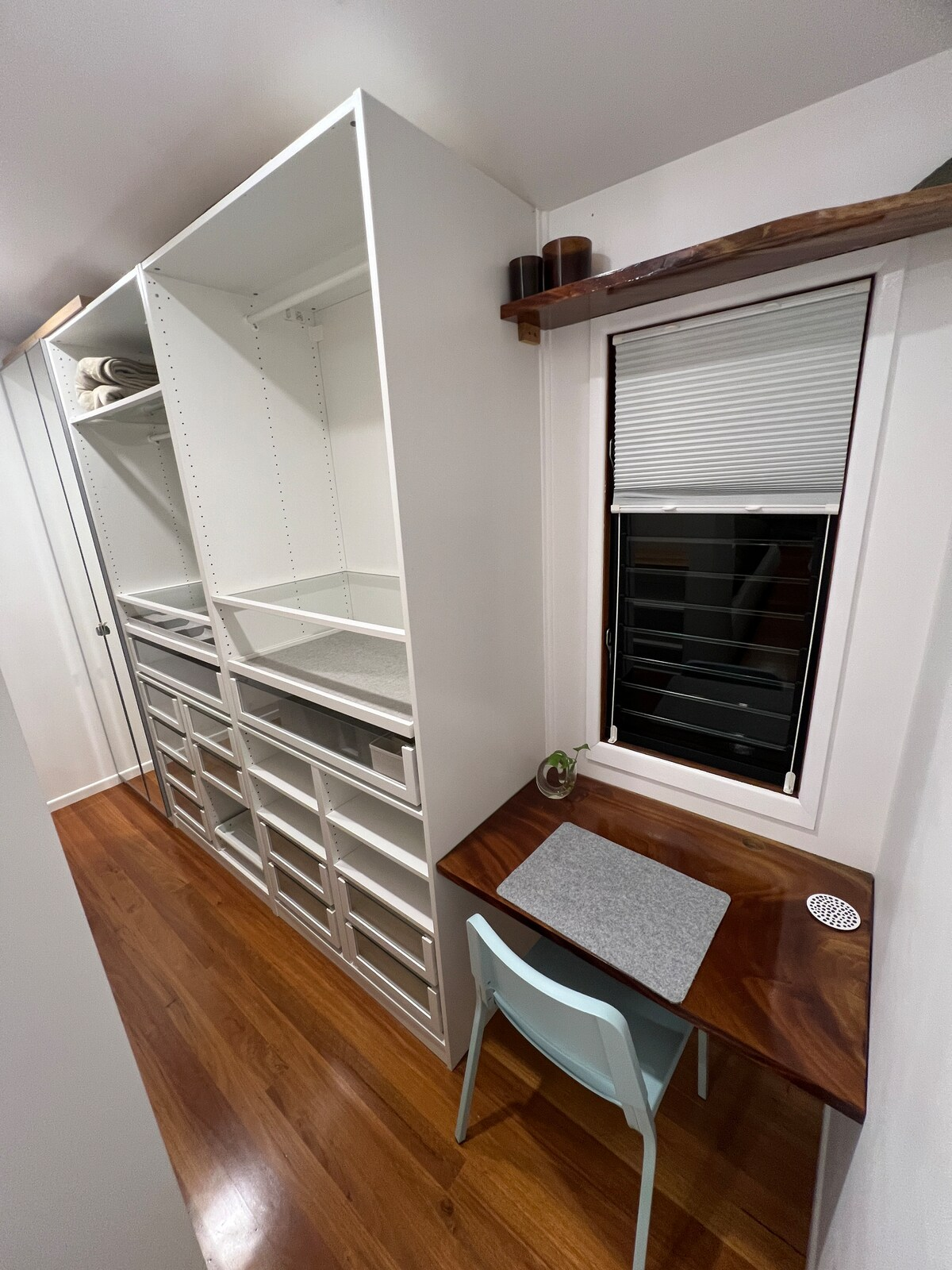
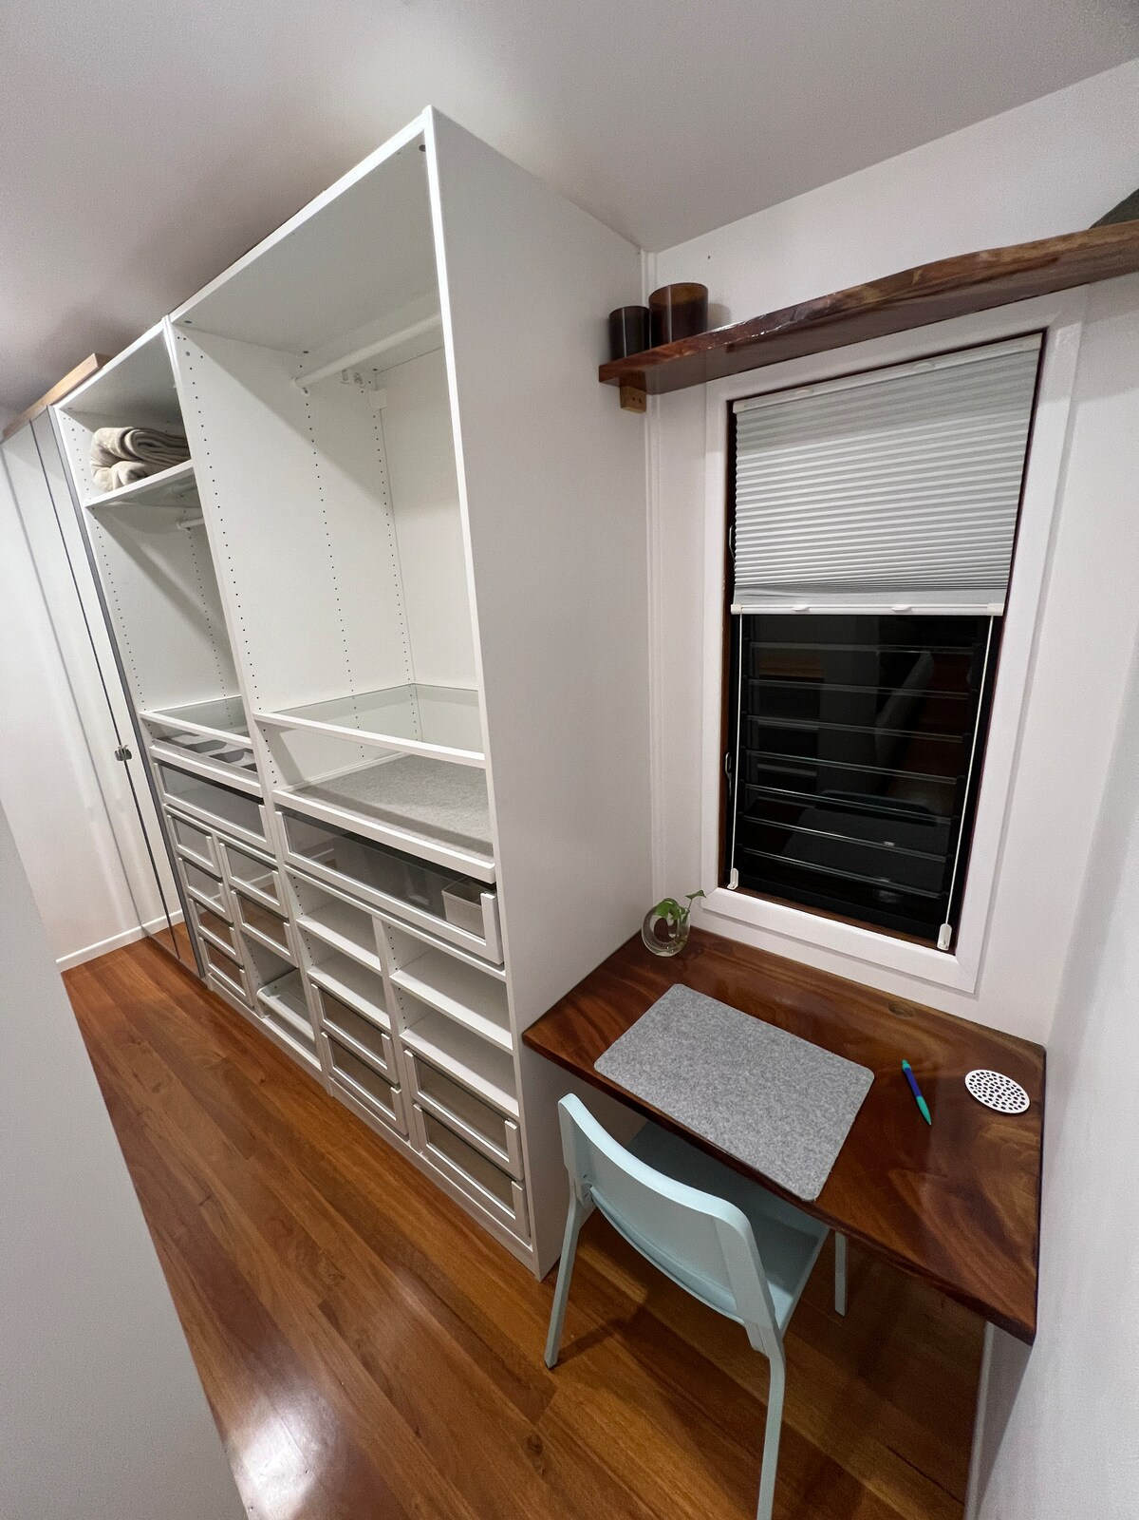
+ pen [901,1059,932,1126]
